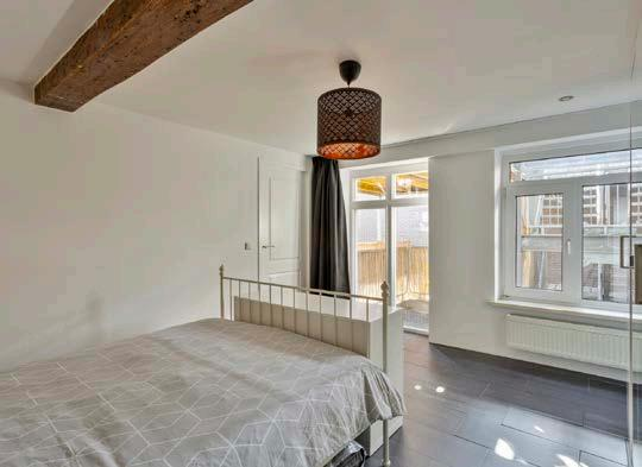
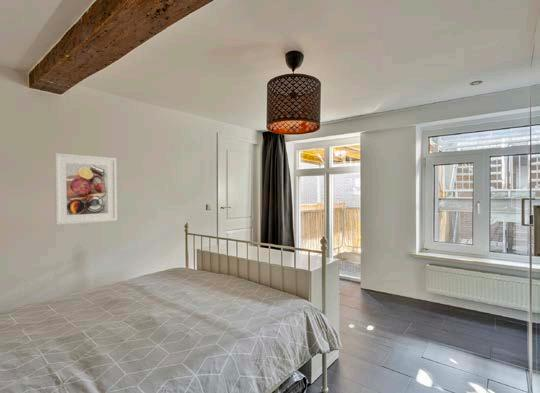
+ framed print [54,152,118,226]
